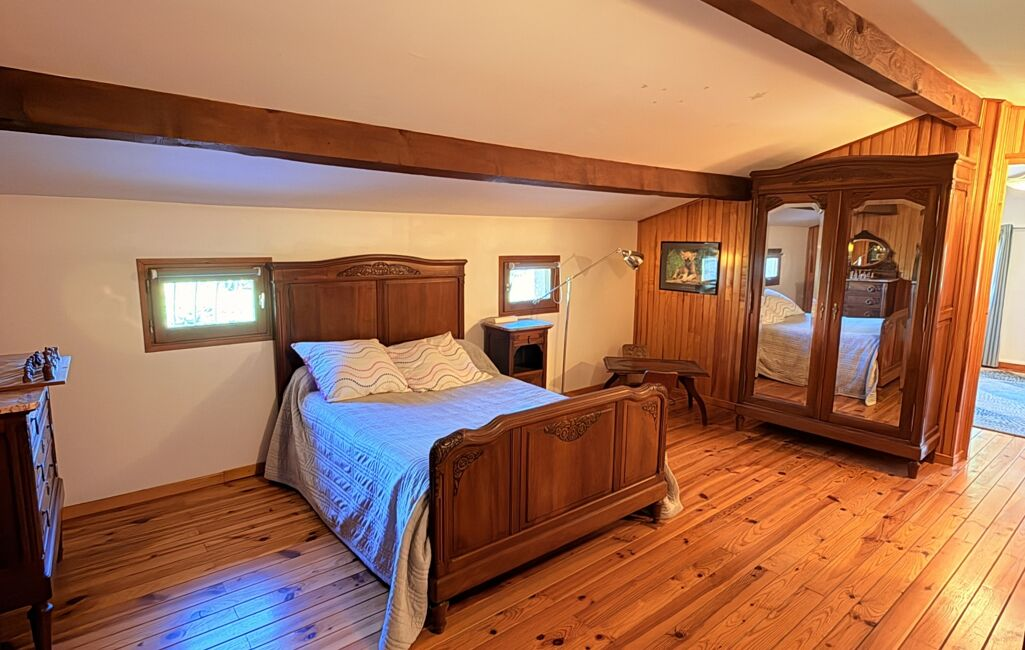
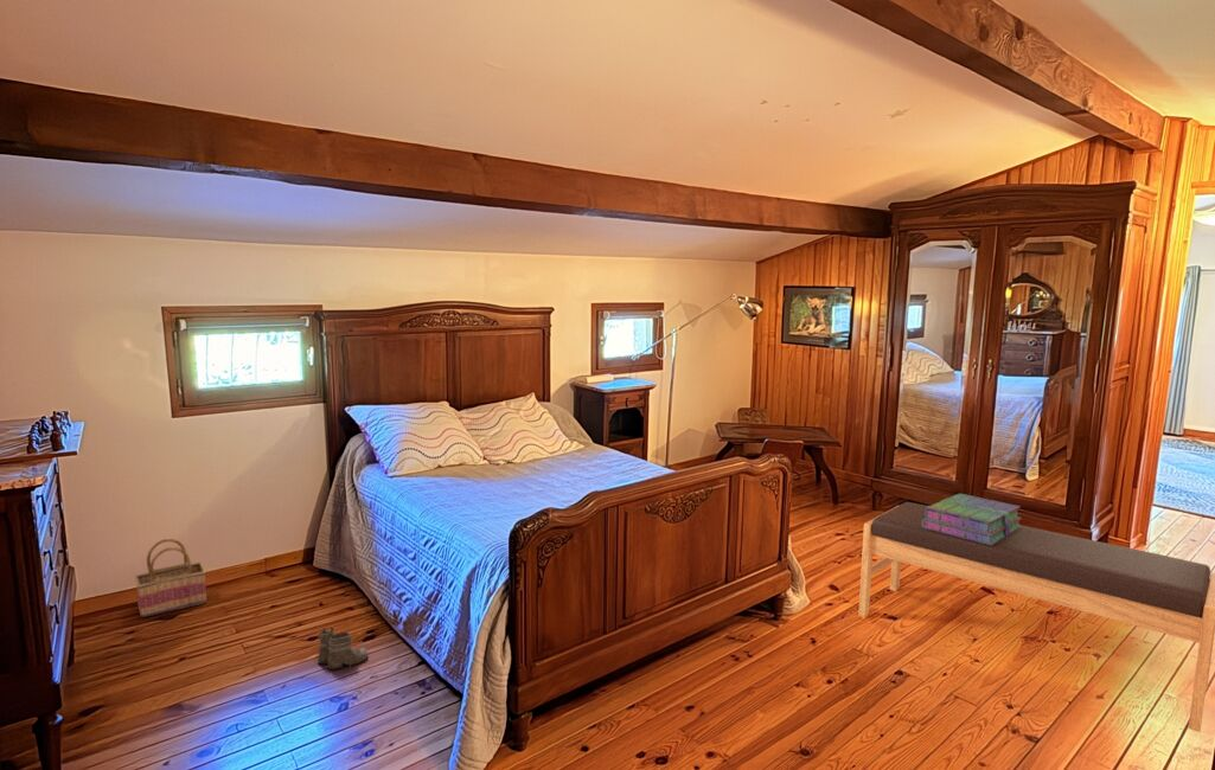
+ basket [134,538,207,618]
+ boots [316,625,369,672]
+ stack of books [922,493,1023,545]
+ bench [857,501,1215,733]
